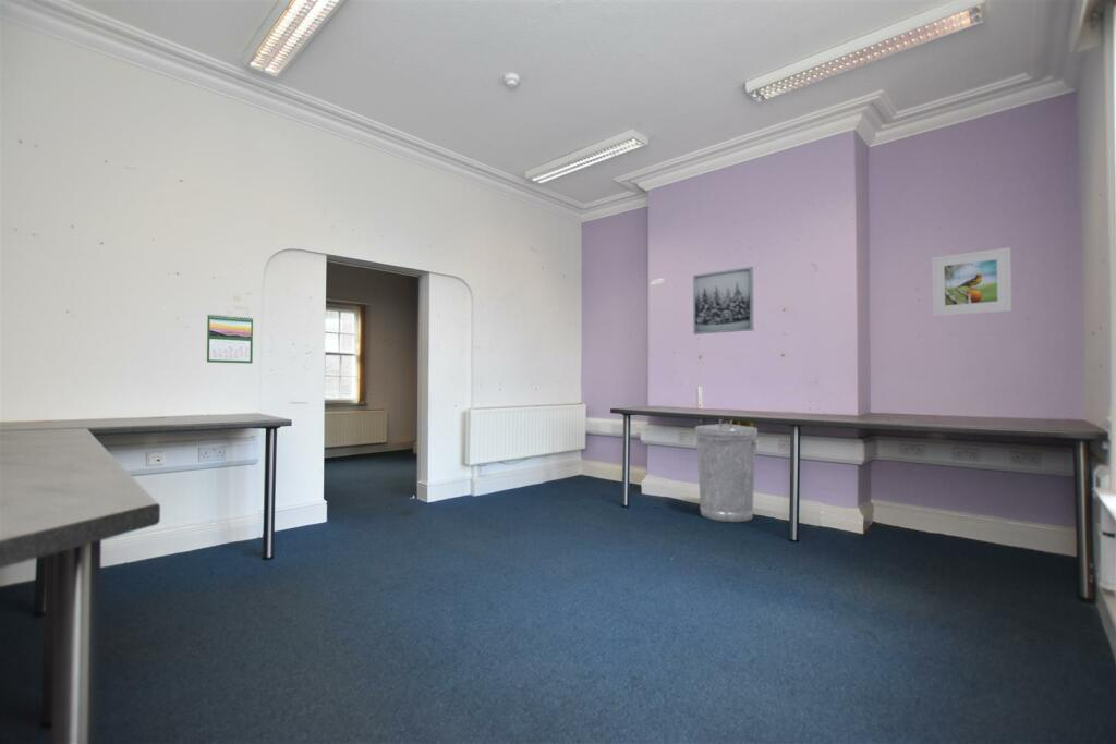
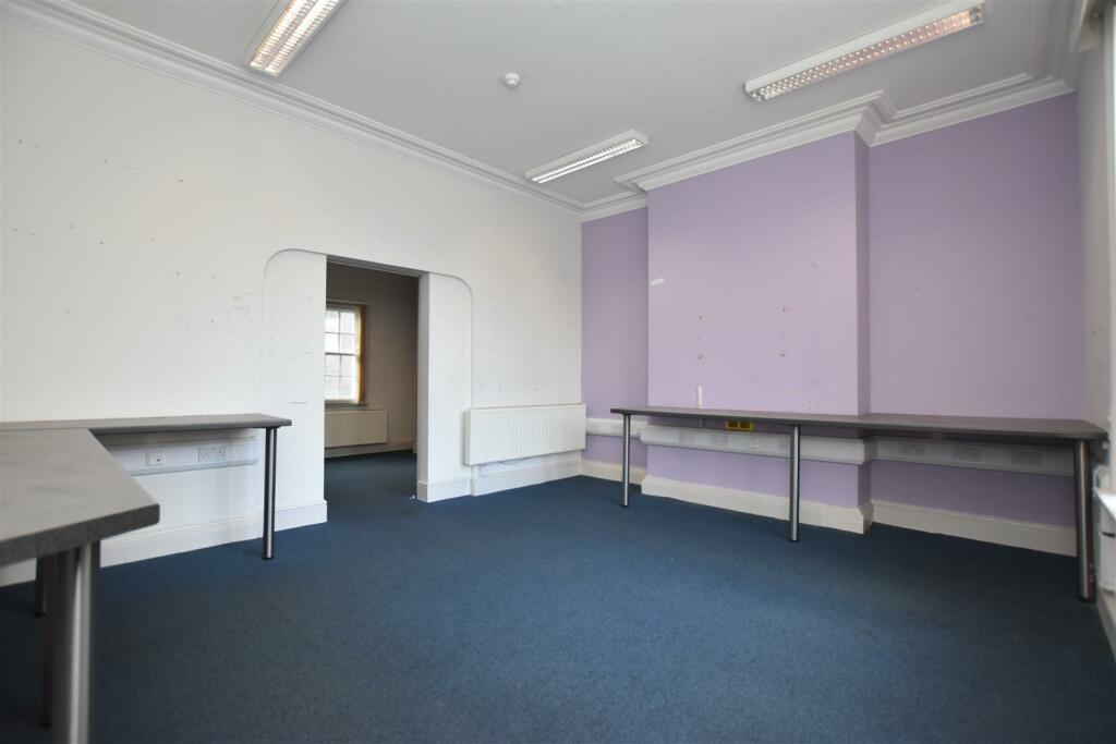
- wall art [692,266,755,336]
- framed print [931,246,1012,317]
- trash can [694,418,759,523]
- calendar [206,313,254,365]
